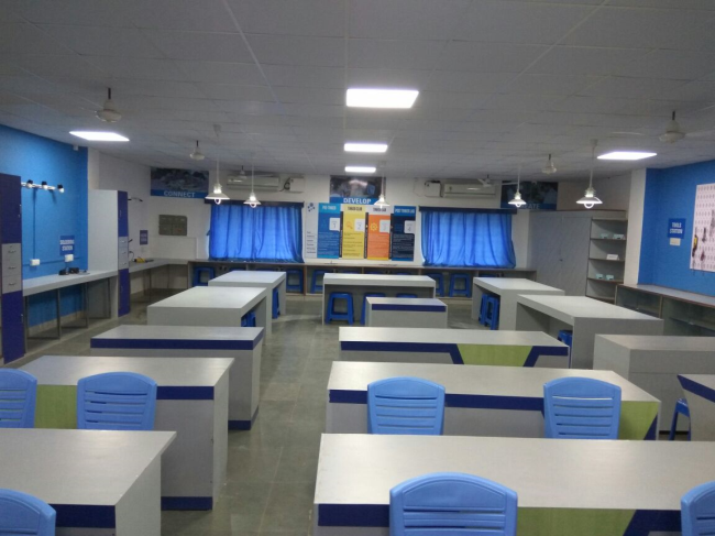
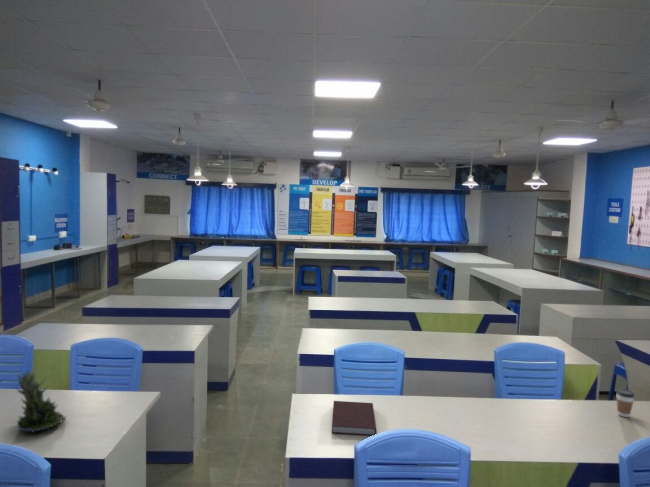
+ succulent plant [12,368,67,434]
+ coffee cup [615,388,636,418]
+ notebook [331,400,377,436]
